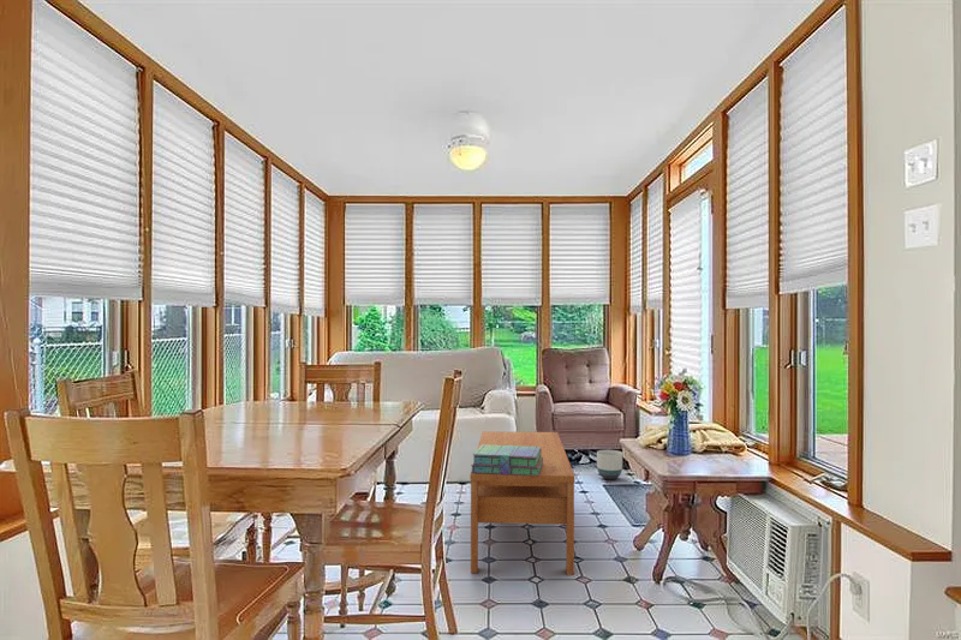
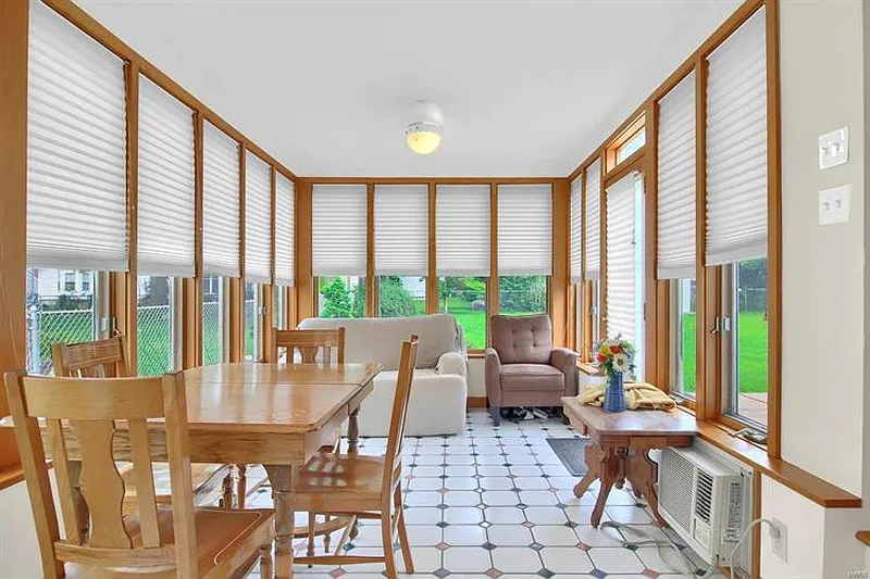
- planter [596,449,623,480]
- coffee table [468,430,575,576]
- stack of books [470,444,543,475]
